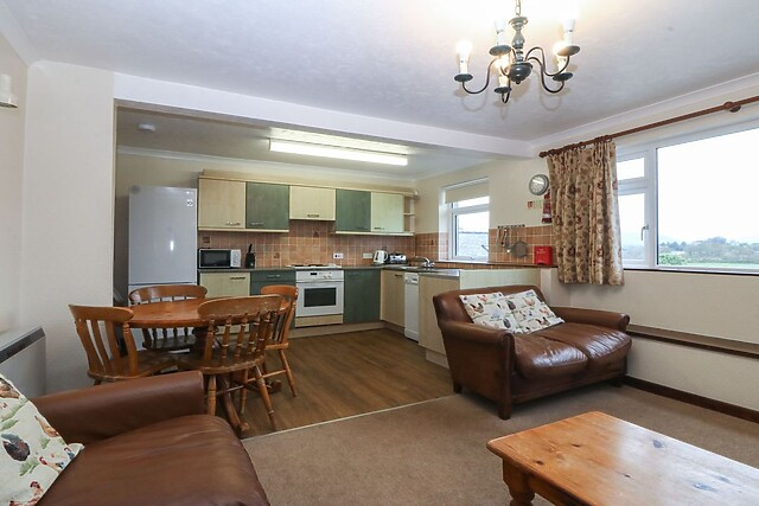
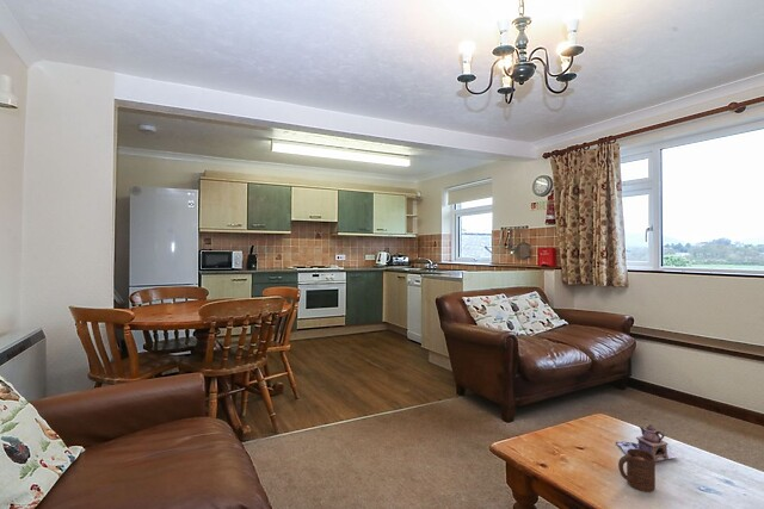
+ teapot [615,424,678,463]
+ cup [617,449,657,492]
